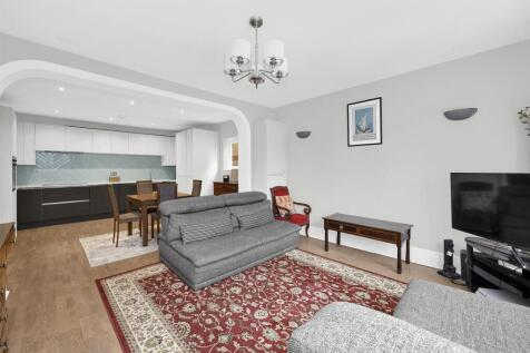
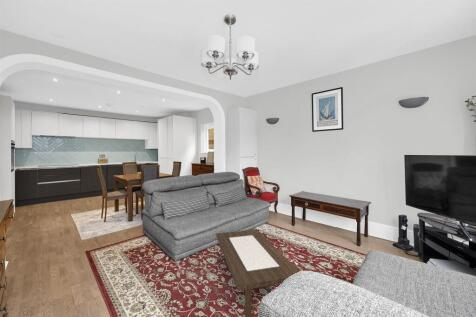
+ coffee table [215,228,300,317]
